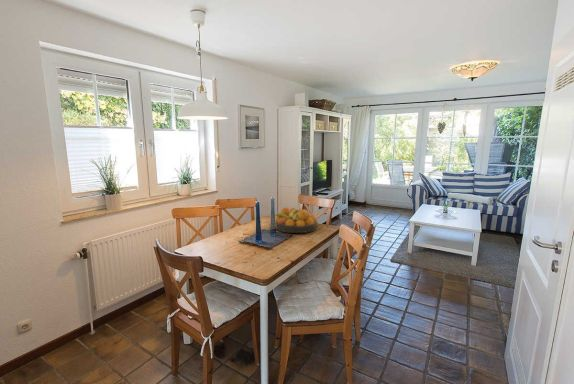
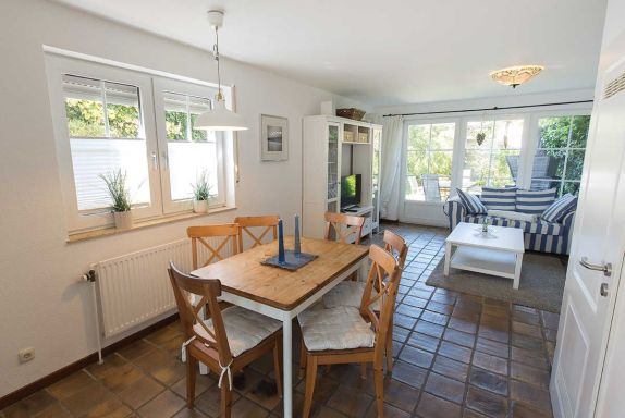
- fruit bowl [274,207,318,234]
